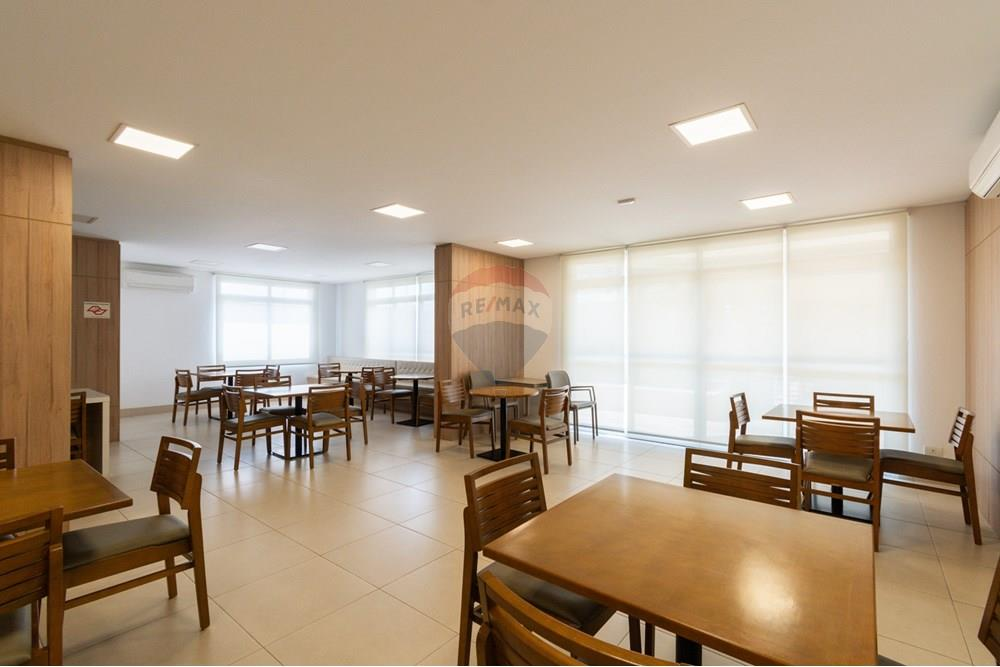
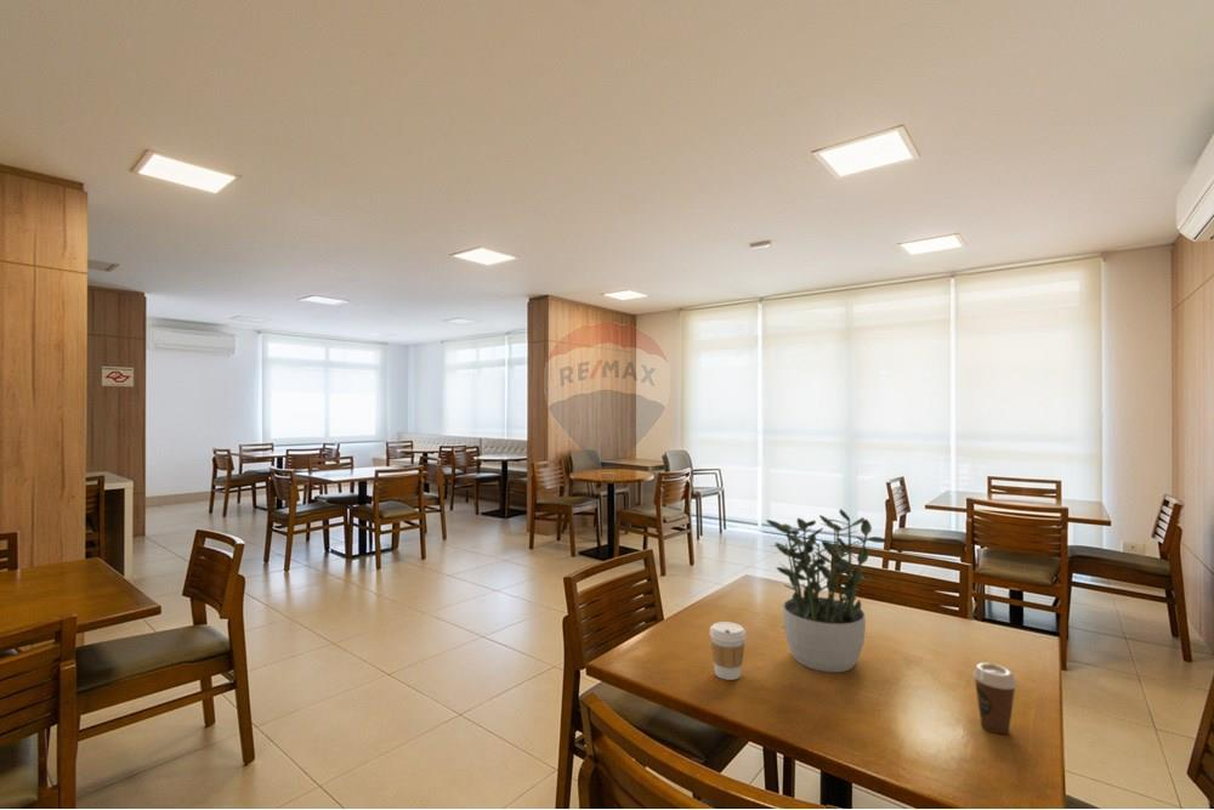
+ coffee cup [971,662,1019,735]
+ coffee cup [709,621,747,681]
+ potted plant [765,508,891,674]
